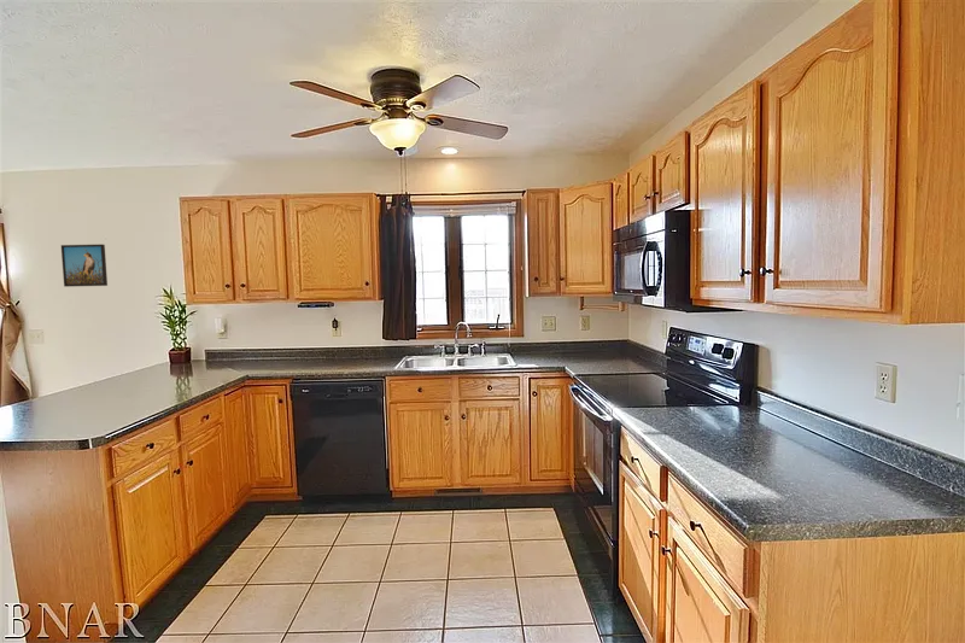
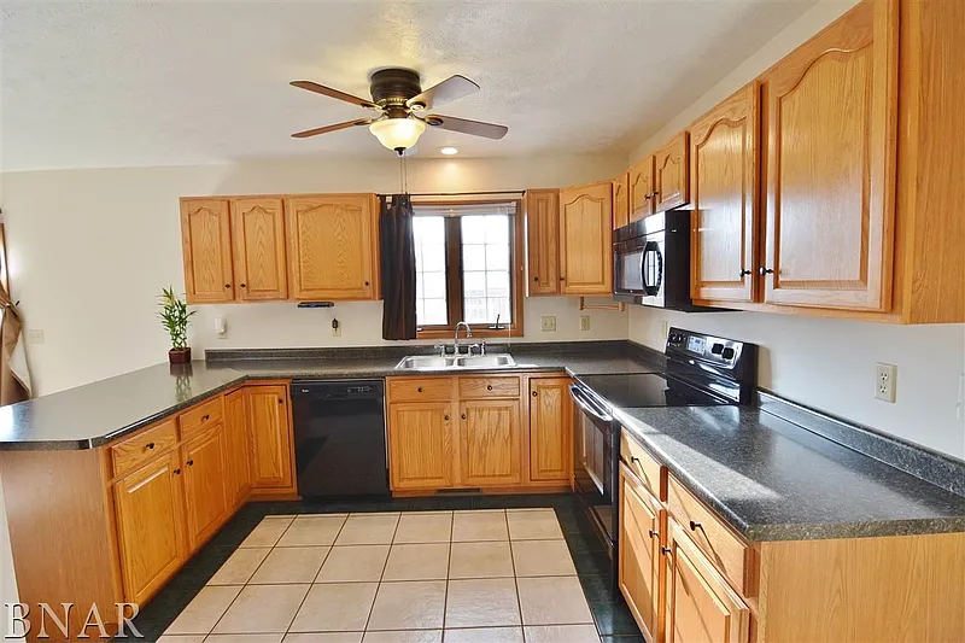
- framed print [60,244,109,288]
